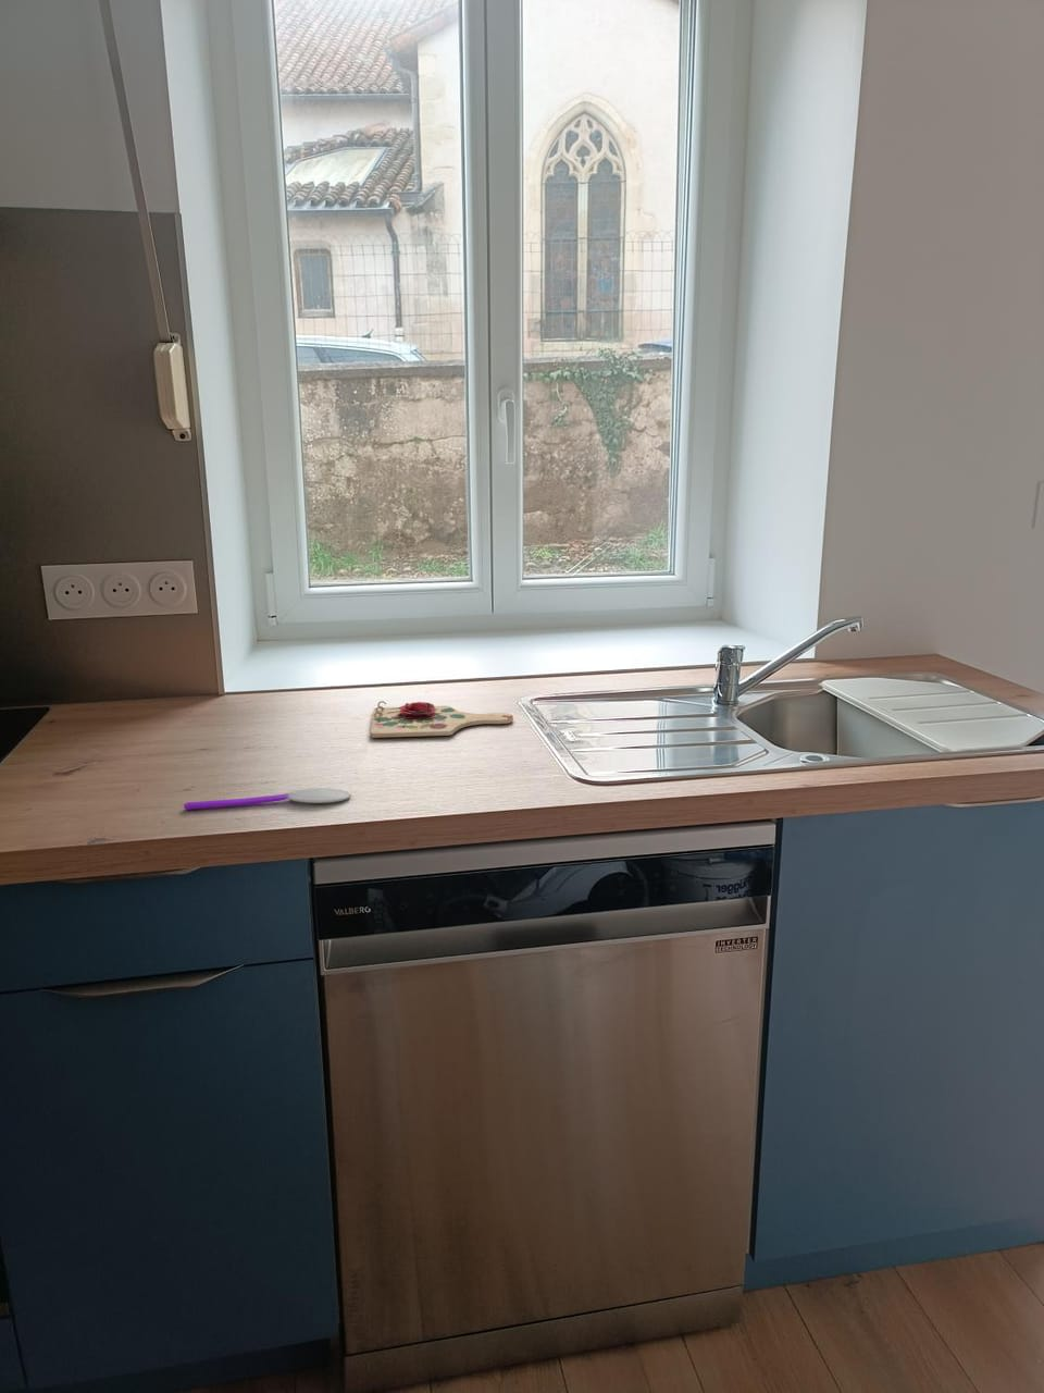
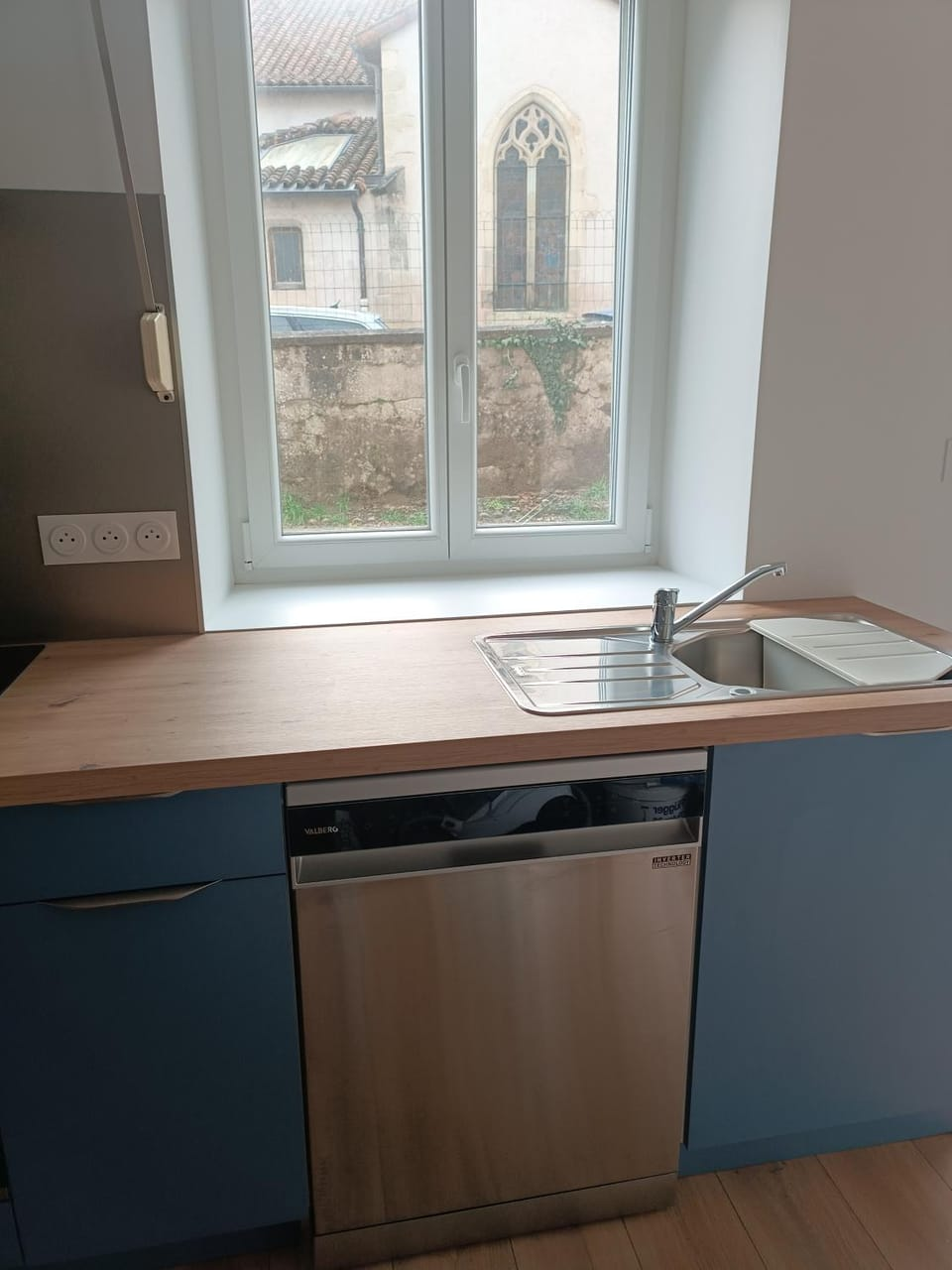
- spoon [183,786,352,811]
- cutting board [370,700,514,739]
